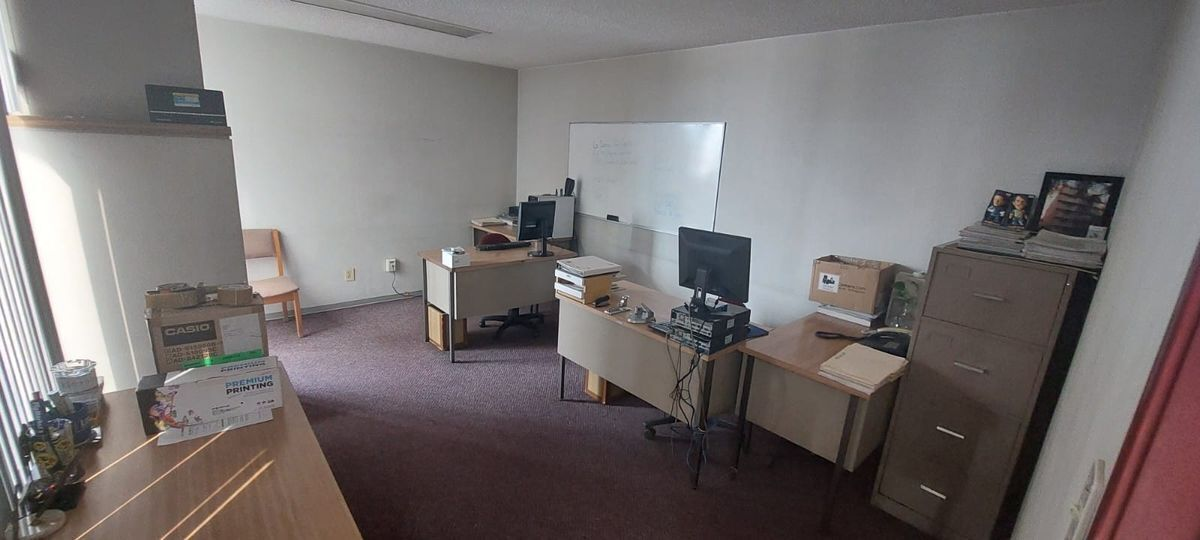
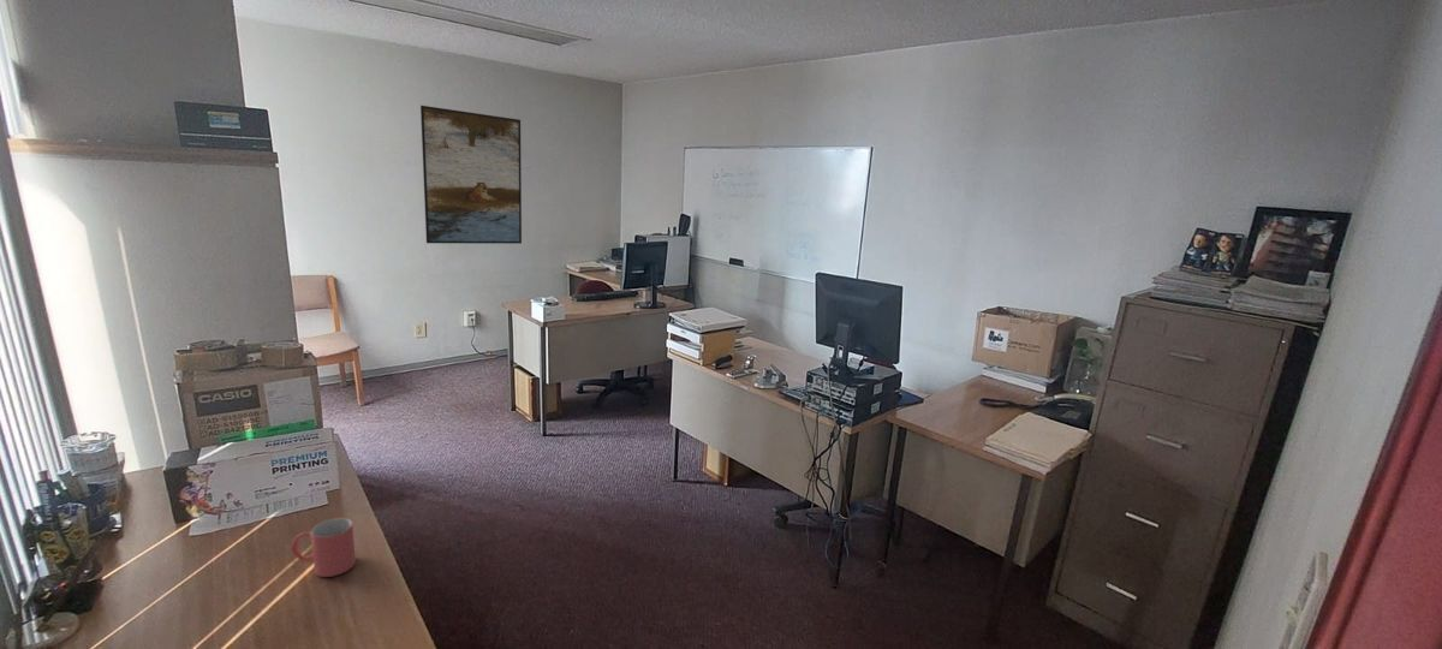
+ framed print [419,105,523,245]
+ mug [290,517,357,578]
